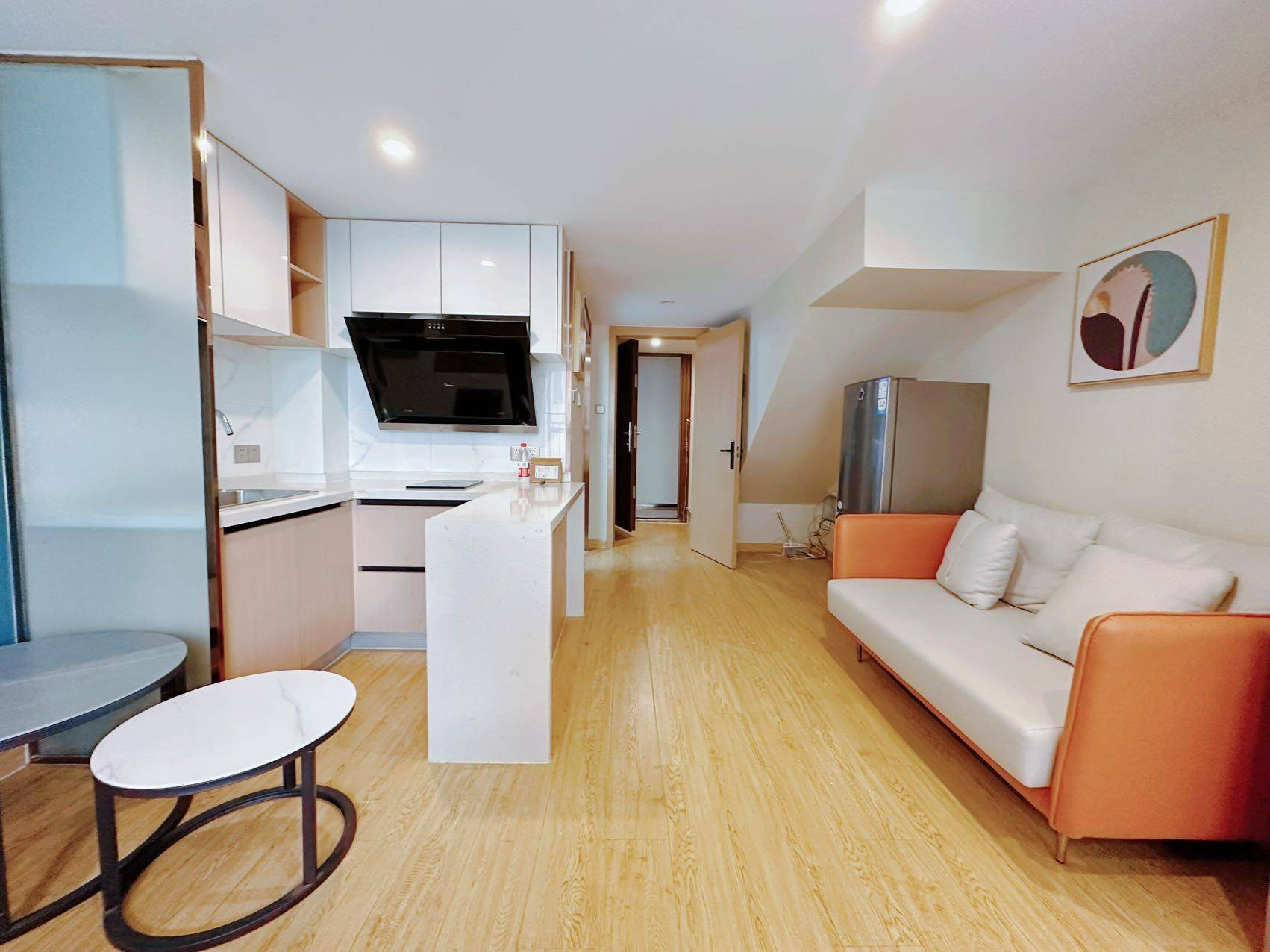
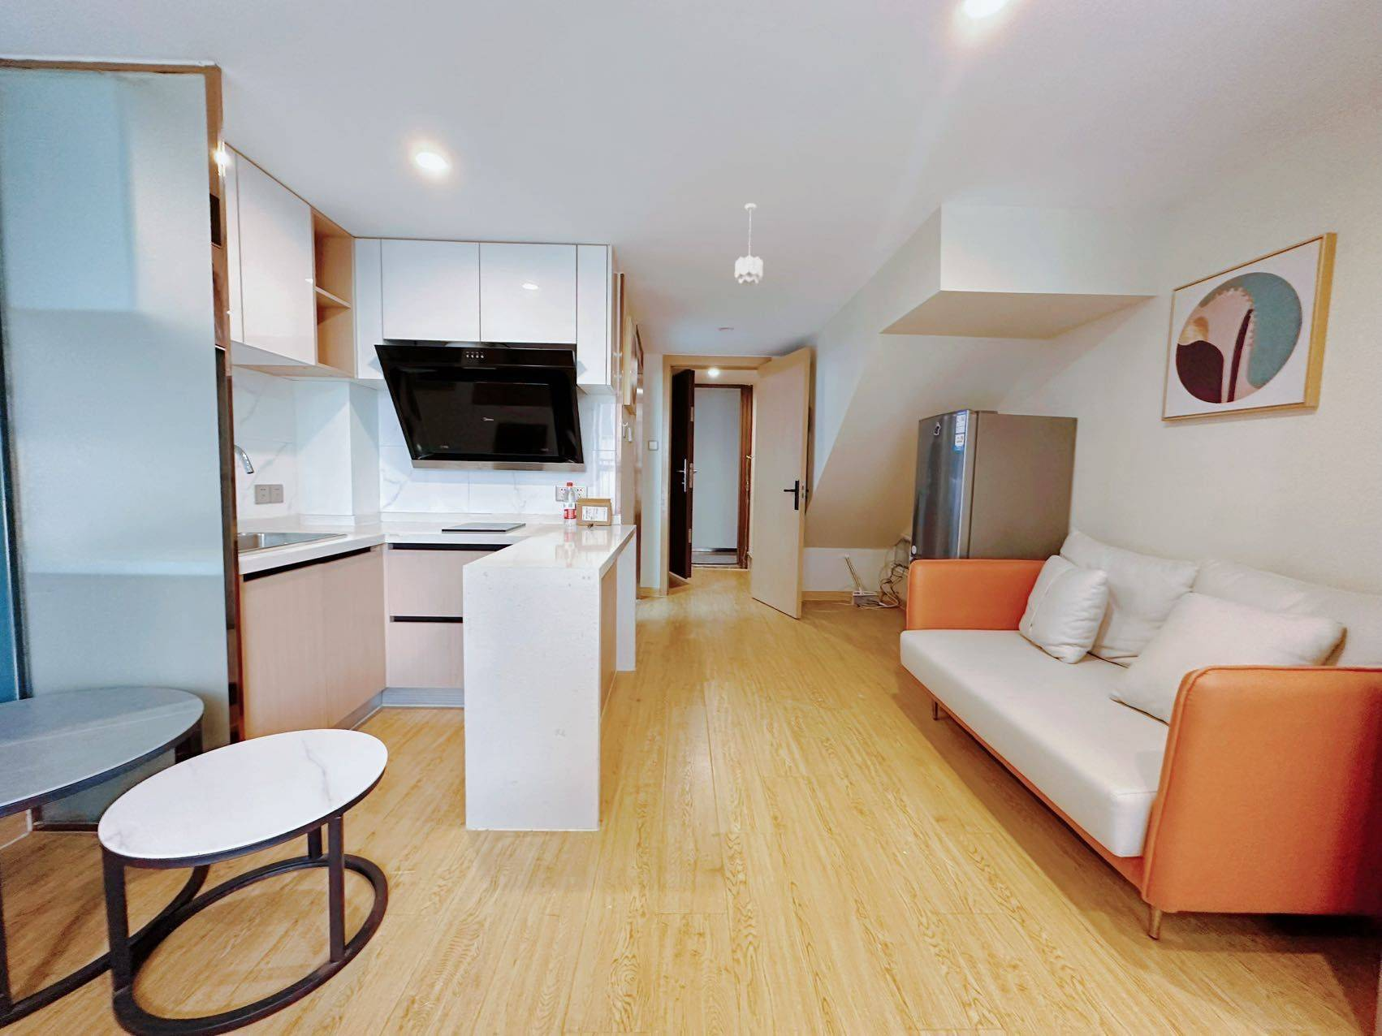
+ pendant light [735,202,764,289]
